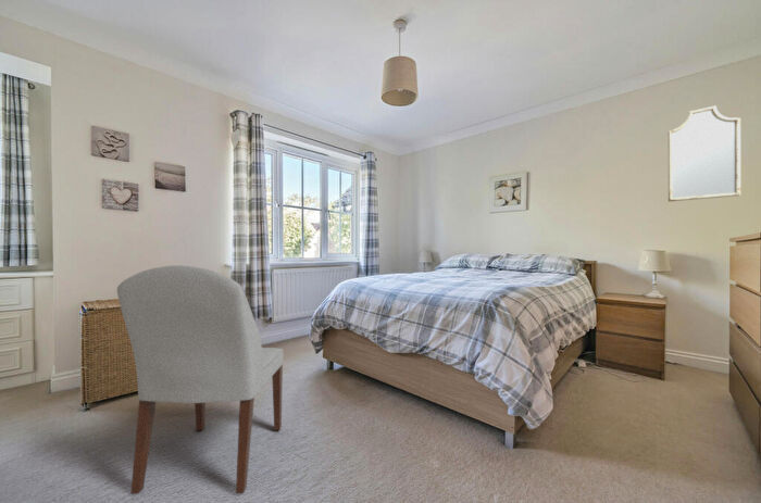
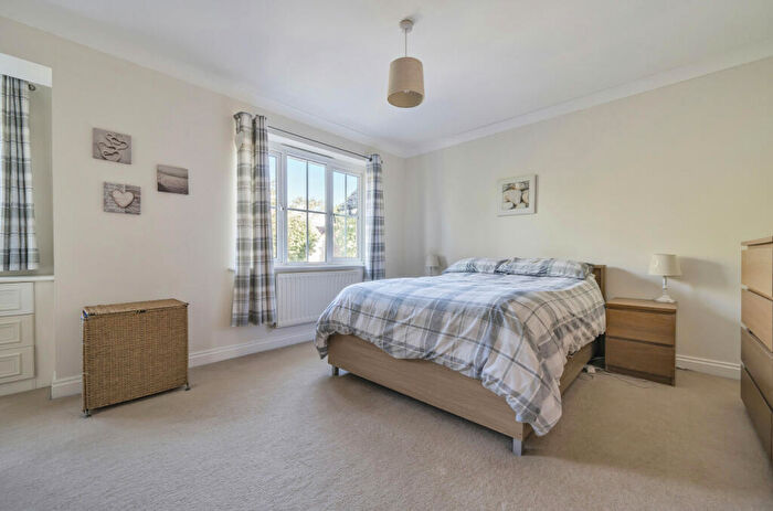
- home mirror [668,104,741,203]
- chair [116,264,285,494]
